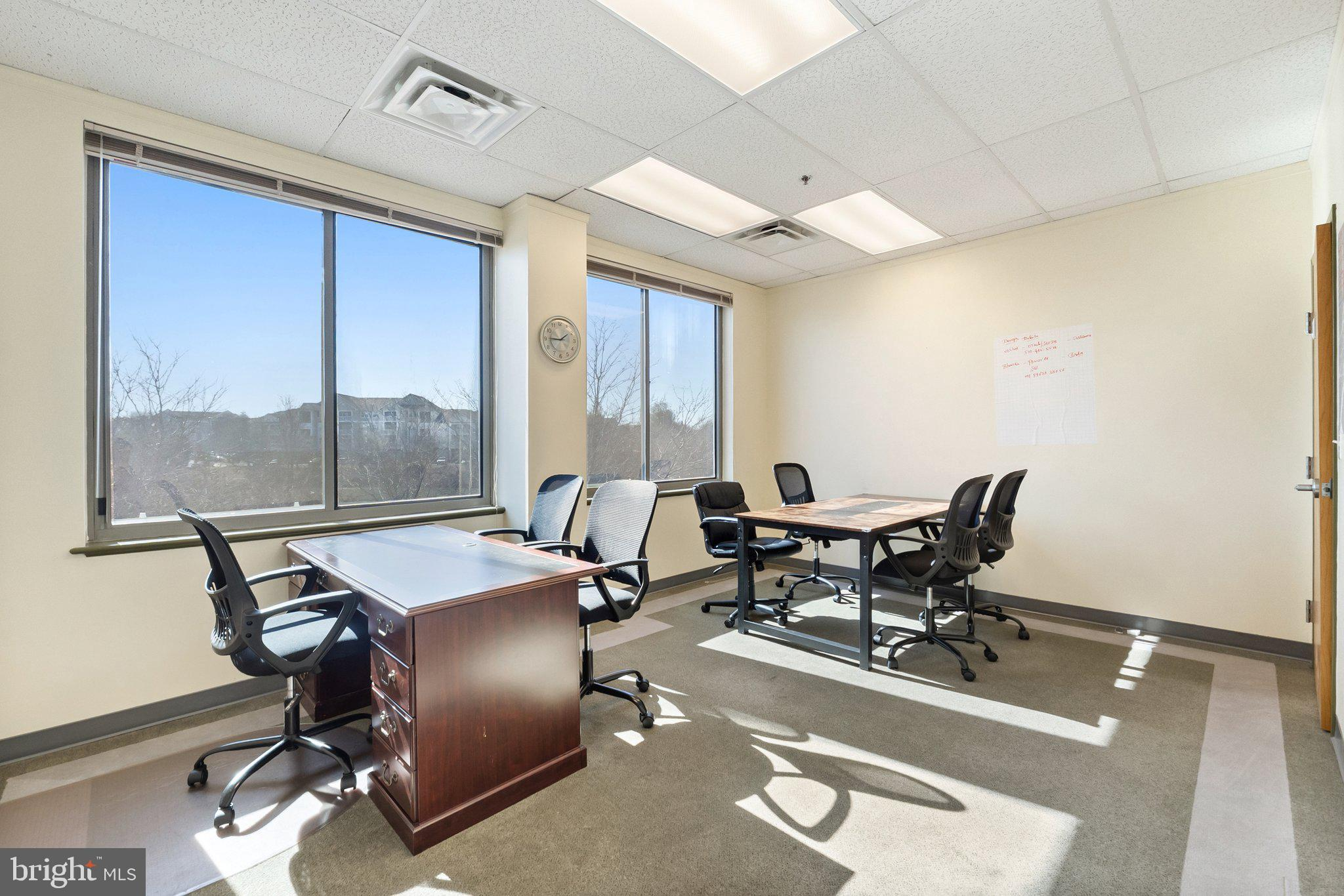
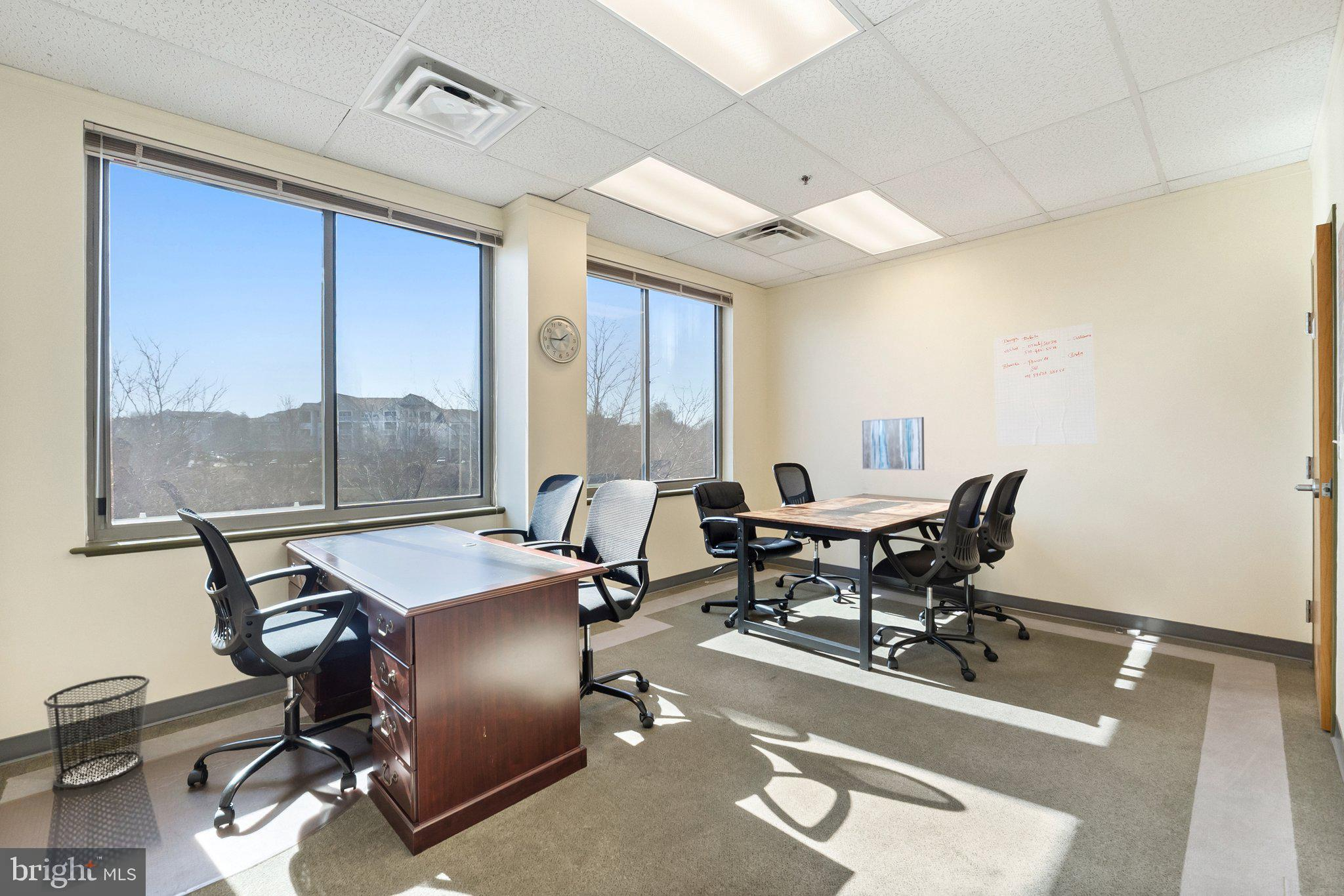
+ wall art [861,417,925,471]
+ waste bin [43,674,150,788]
